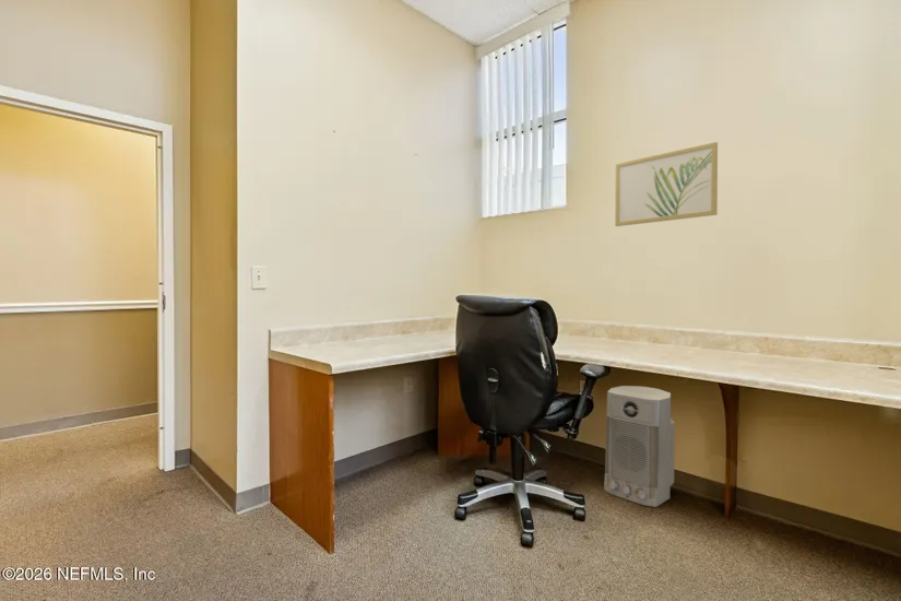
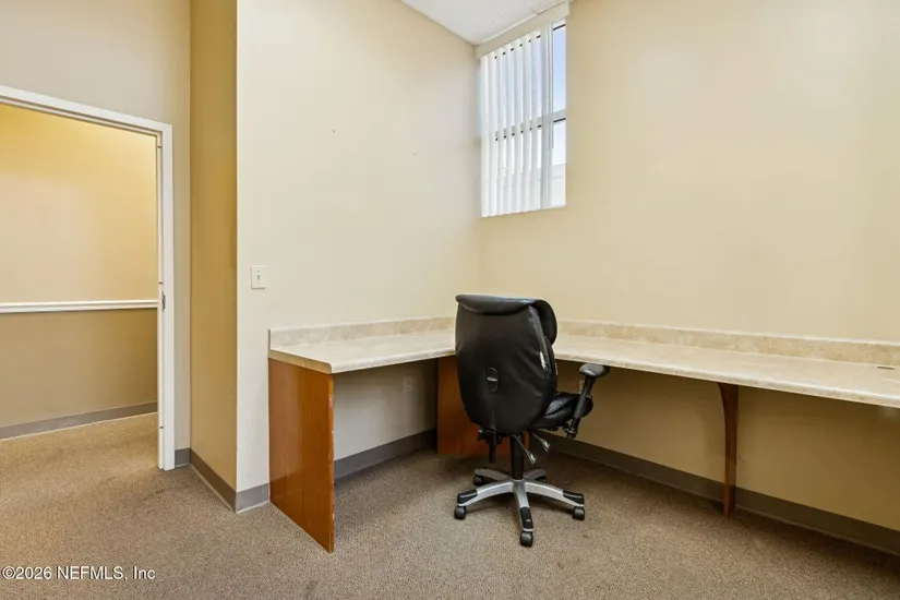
- wall art [614,141,719,227]
- air purifier [603,385,676,508]
